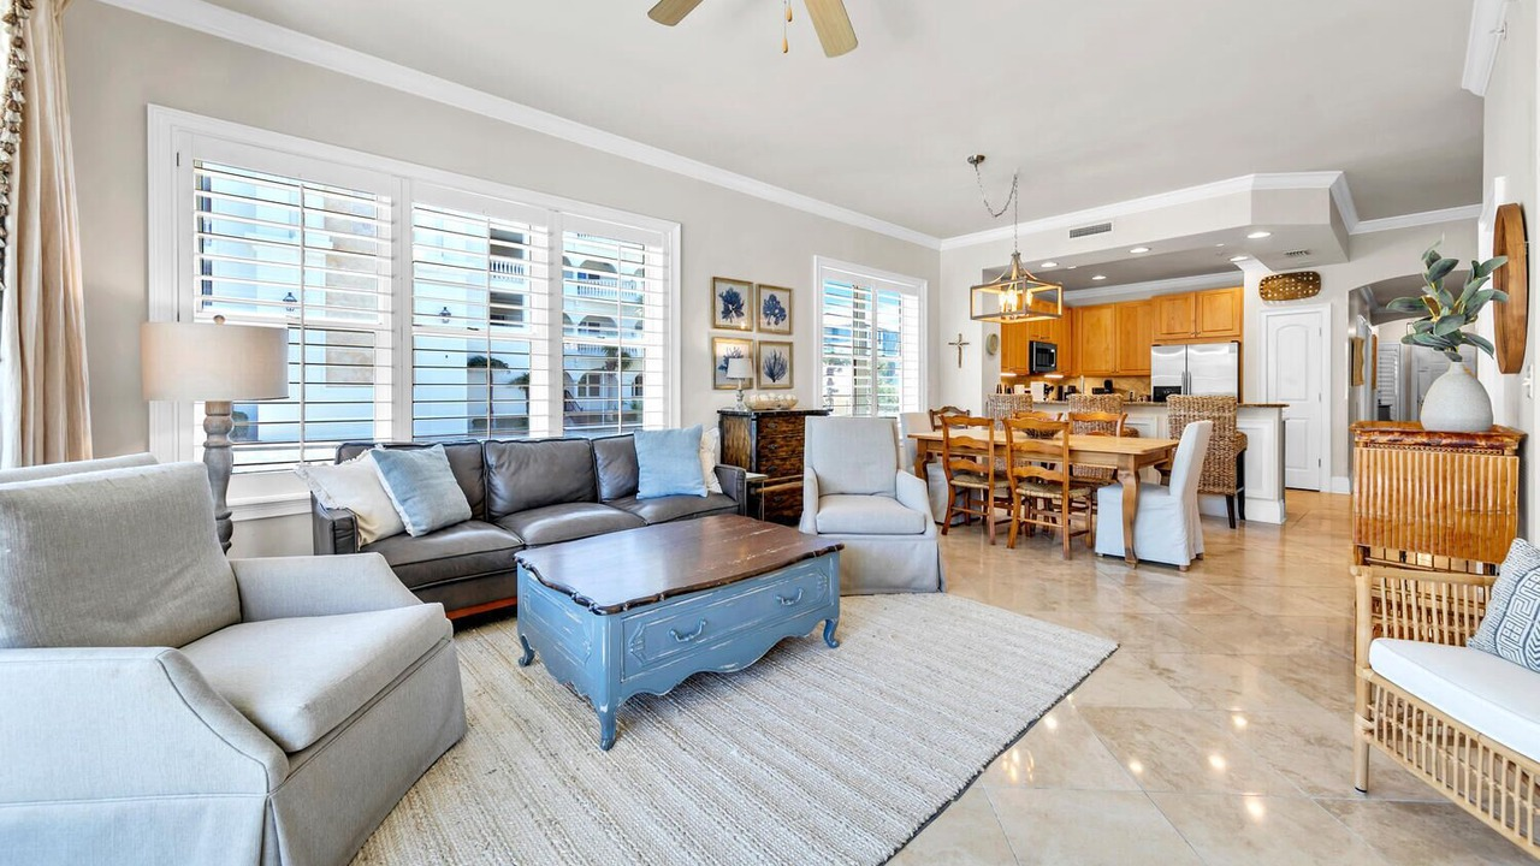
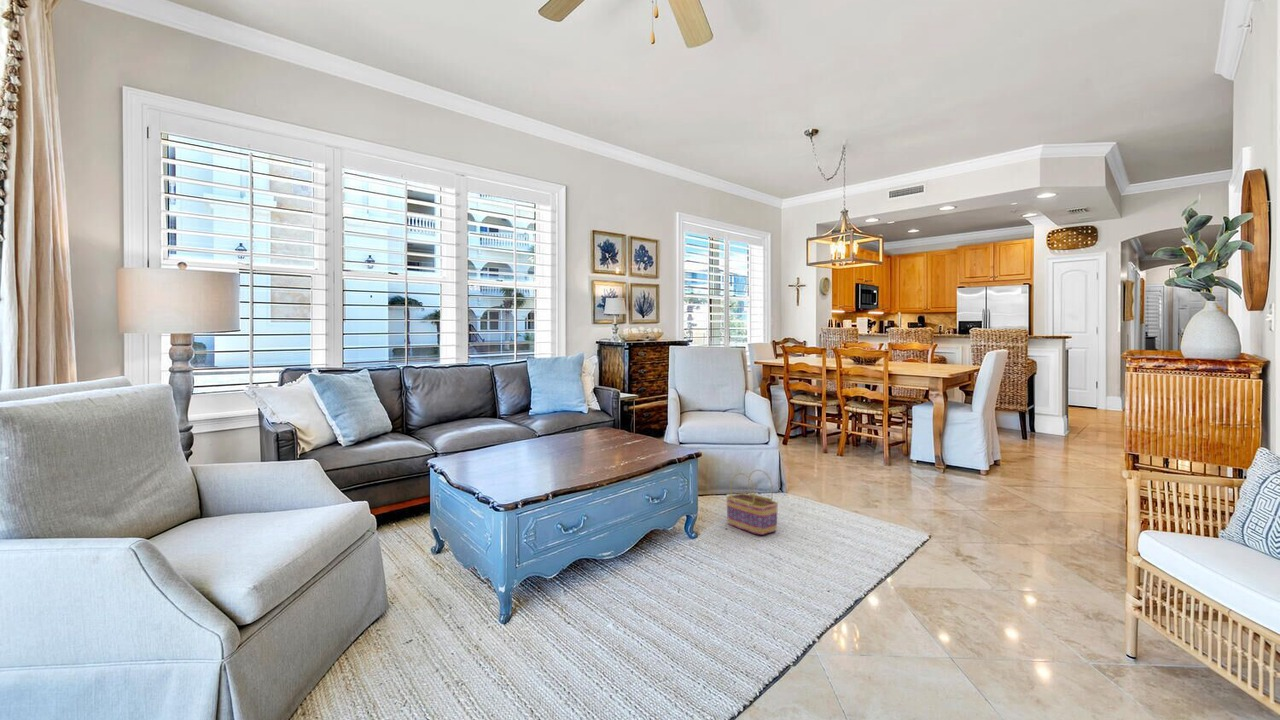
+ basket [725,469,779,536]
